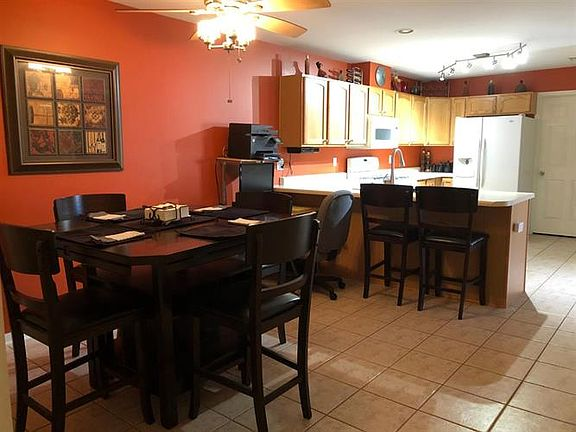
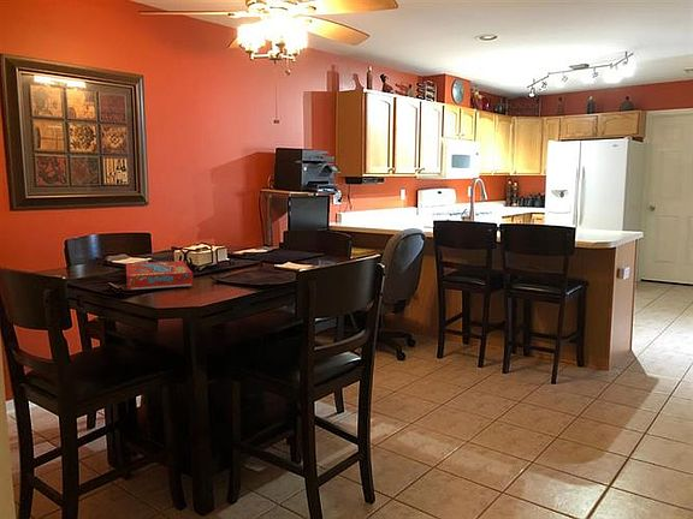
+ snack box [125,260,194,291]
